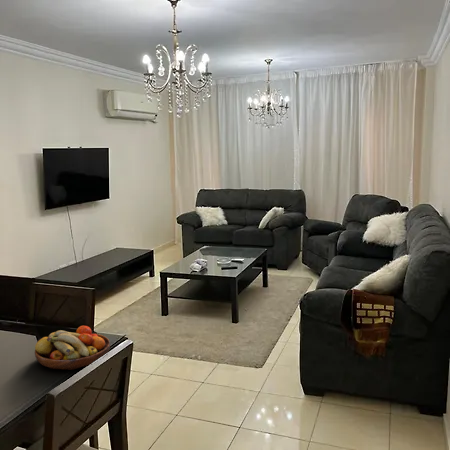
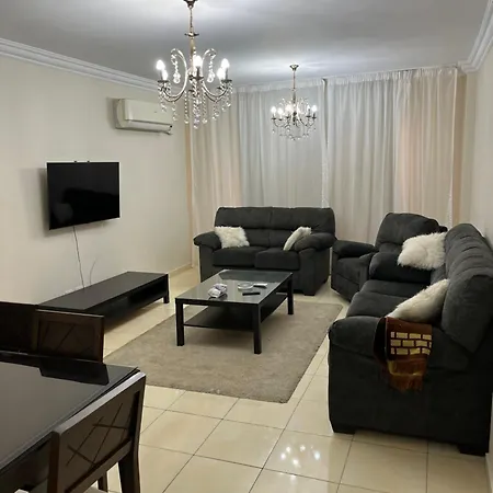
- fruit bowl [34,325,111,371]
